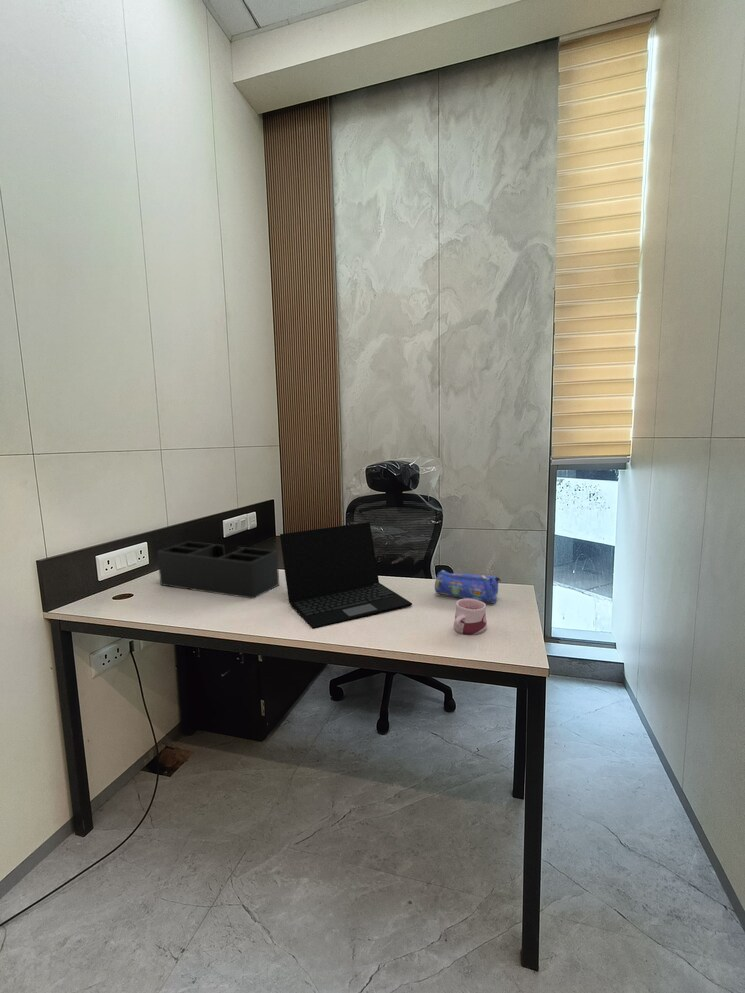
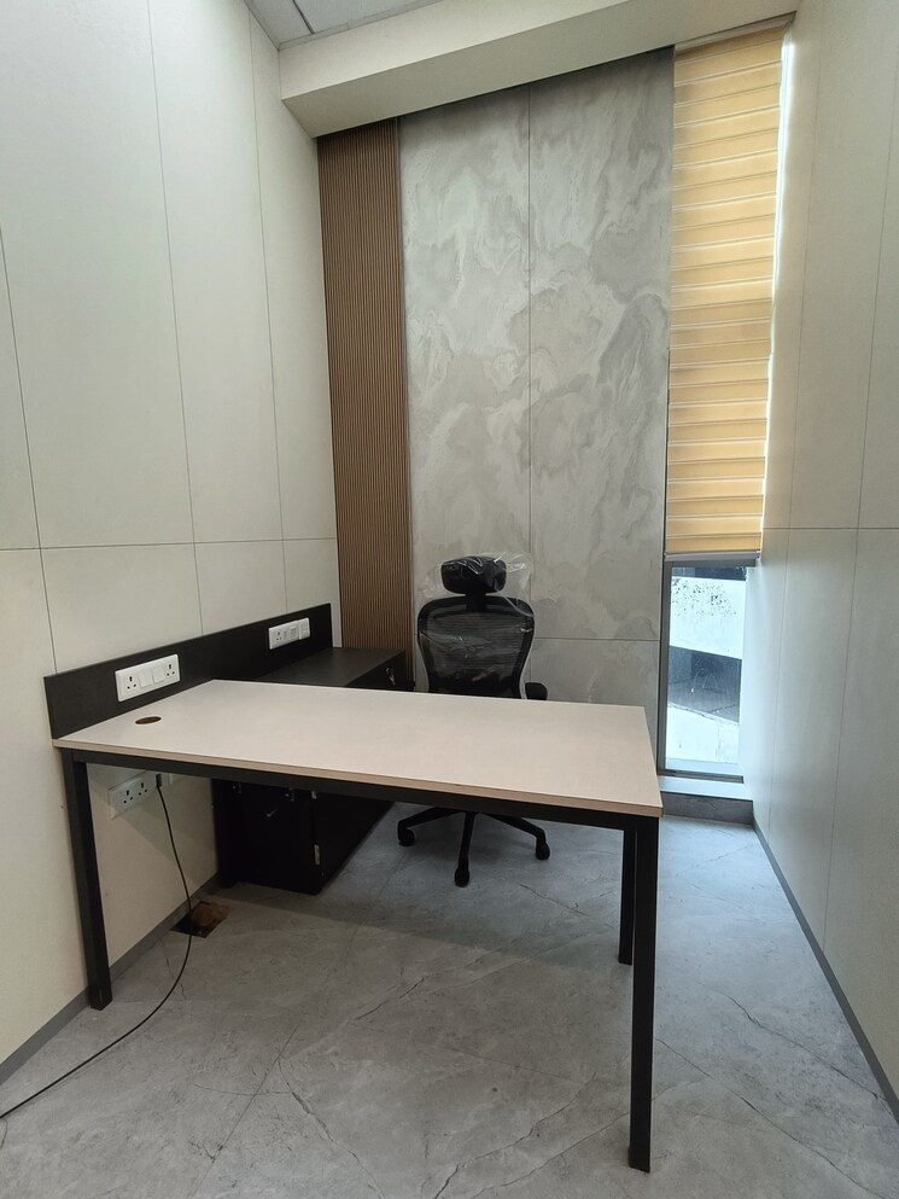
- mug [453,598,488,636]
- desk organizer [156,540,280,600]
- pencil case [434,569,502,604]
- laptop [279,521,413,630]
